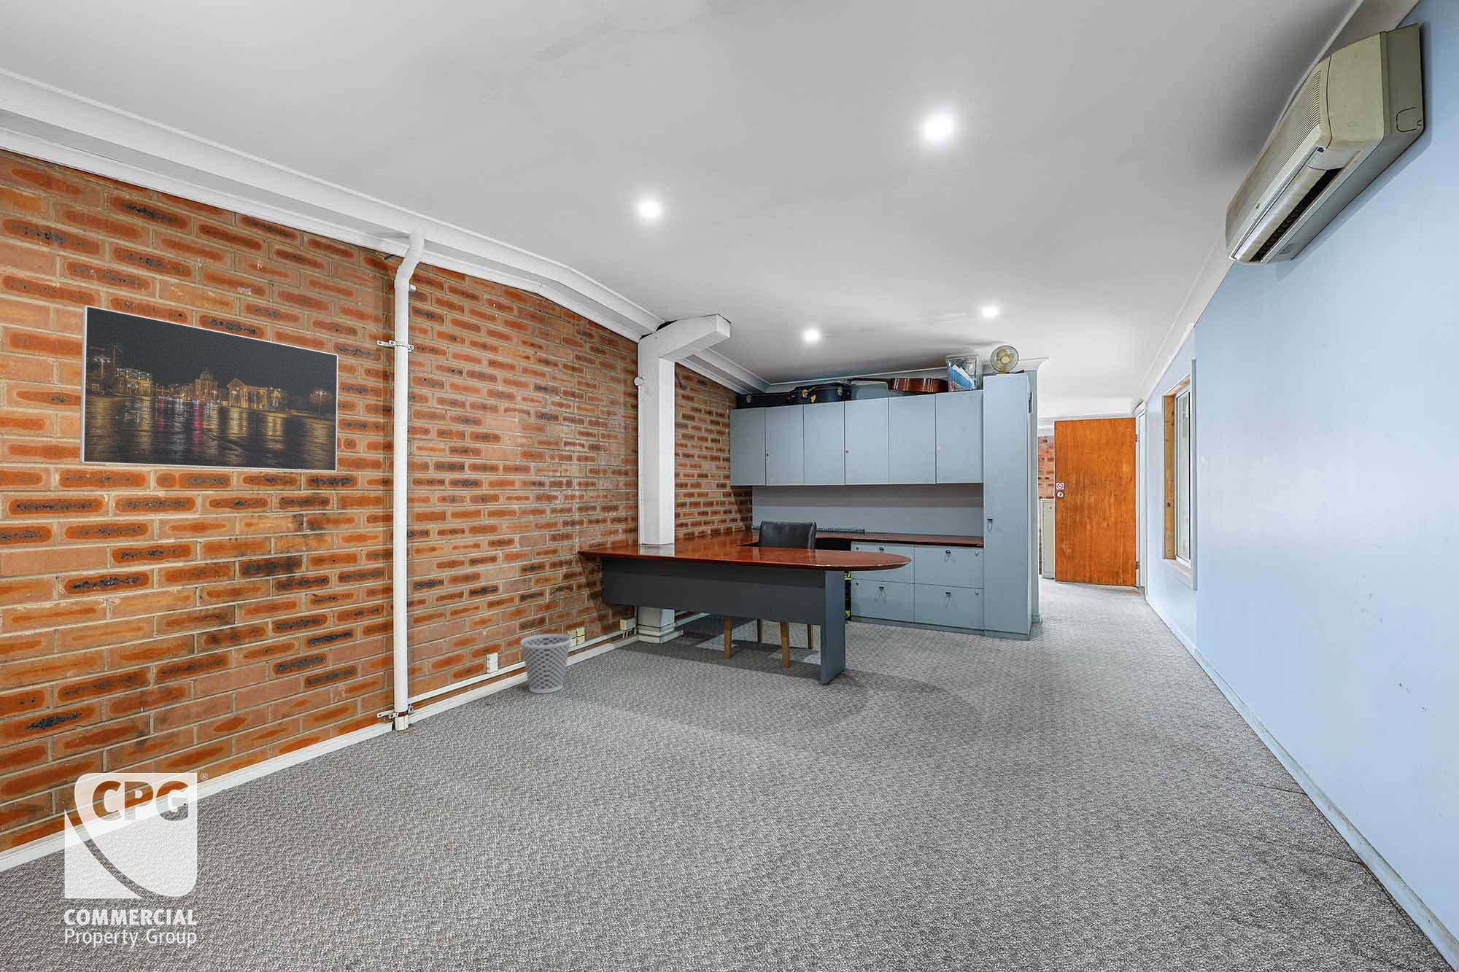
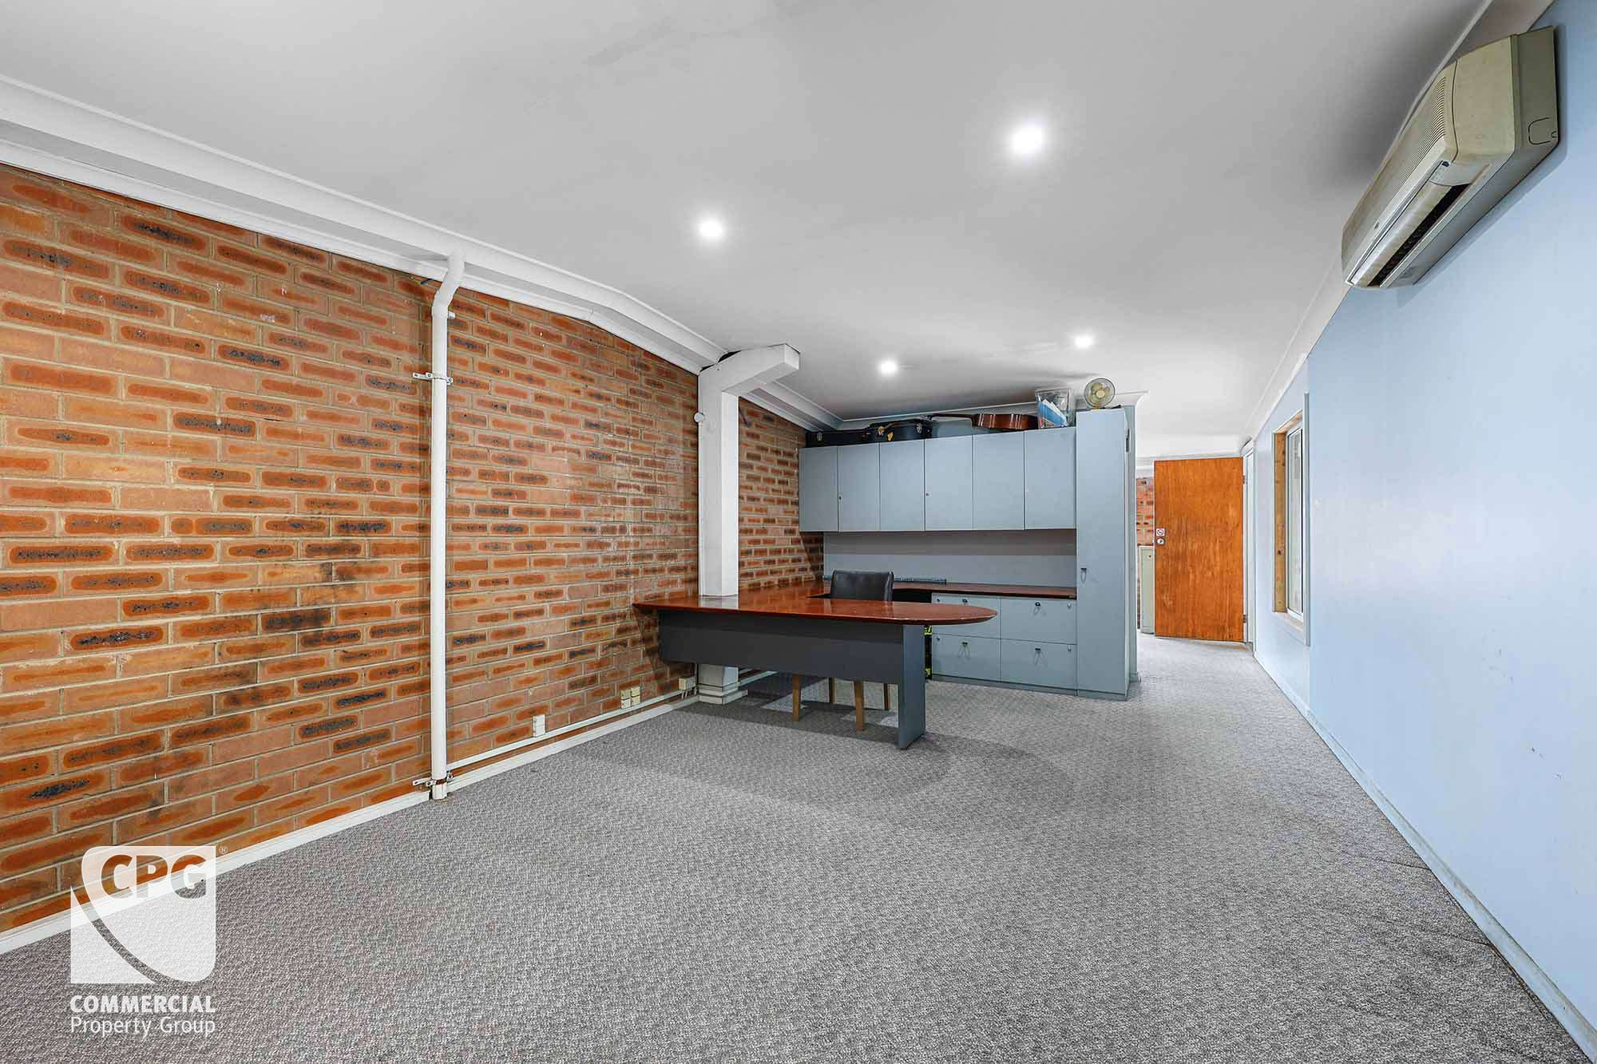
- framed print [79,305,338,473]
- wastebasket [520,632,573,694]
